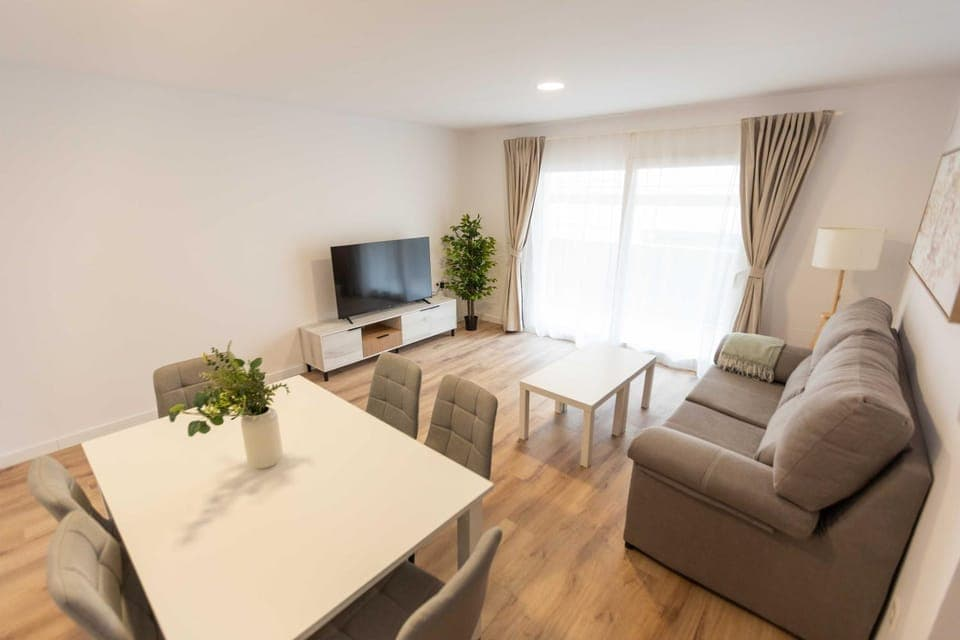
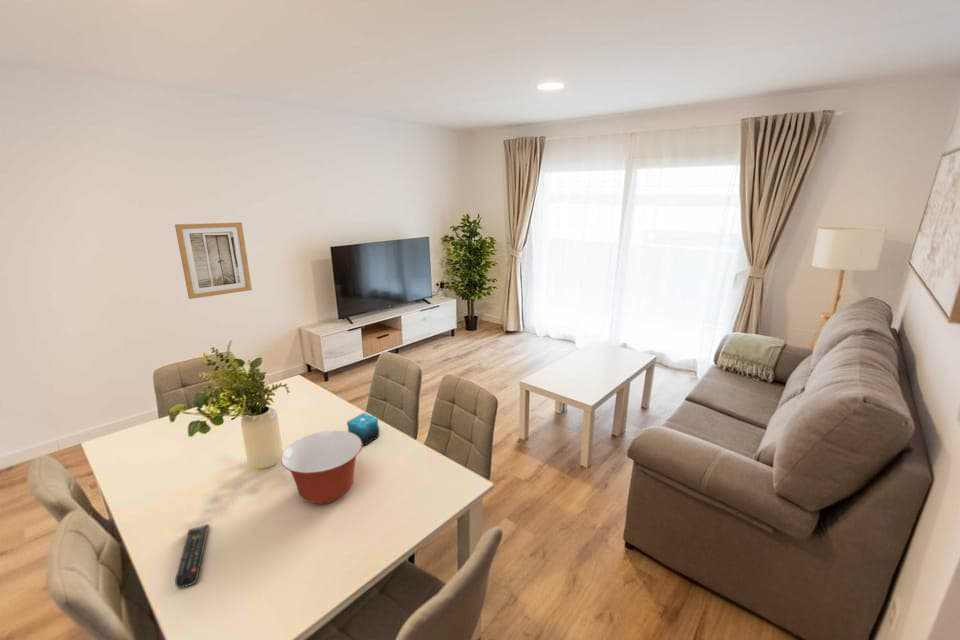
+ wall art [174,222,253,300]
+ remote control [174,523,210,589]
+ mixing bowl [280,430,363,505]
+ candle [346,412,380,447]
